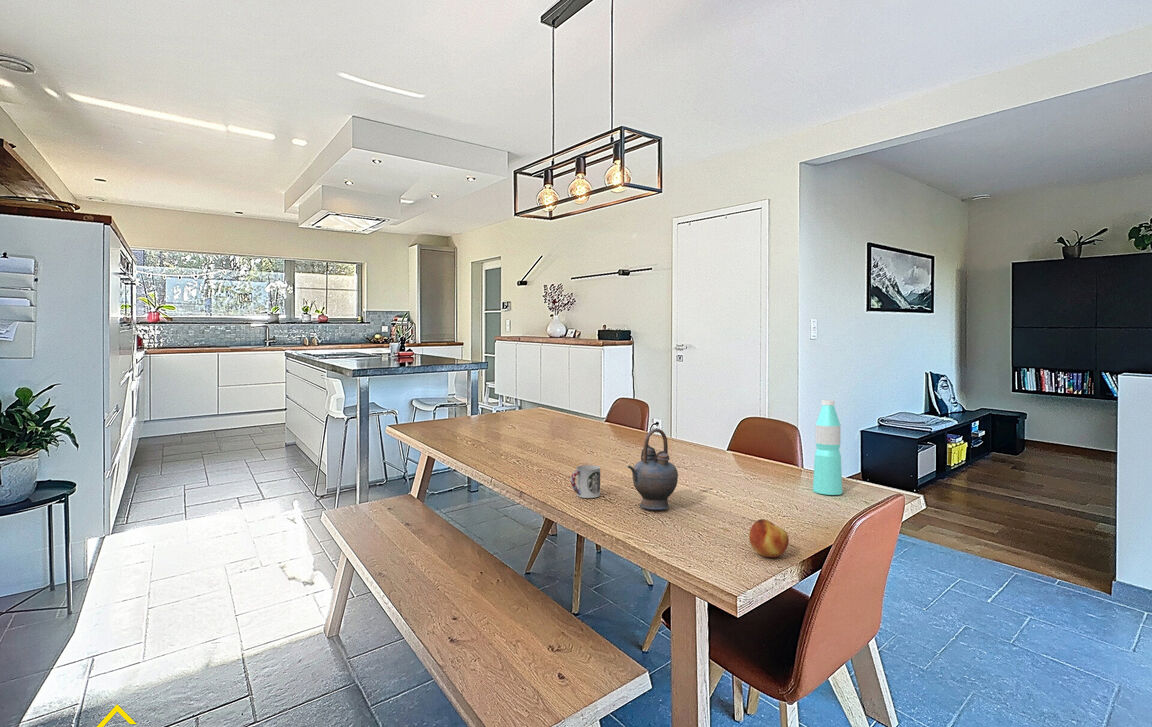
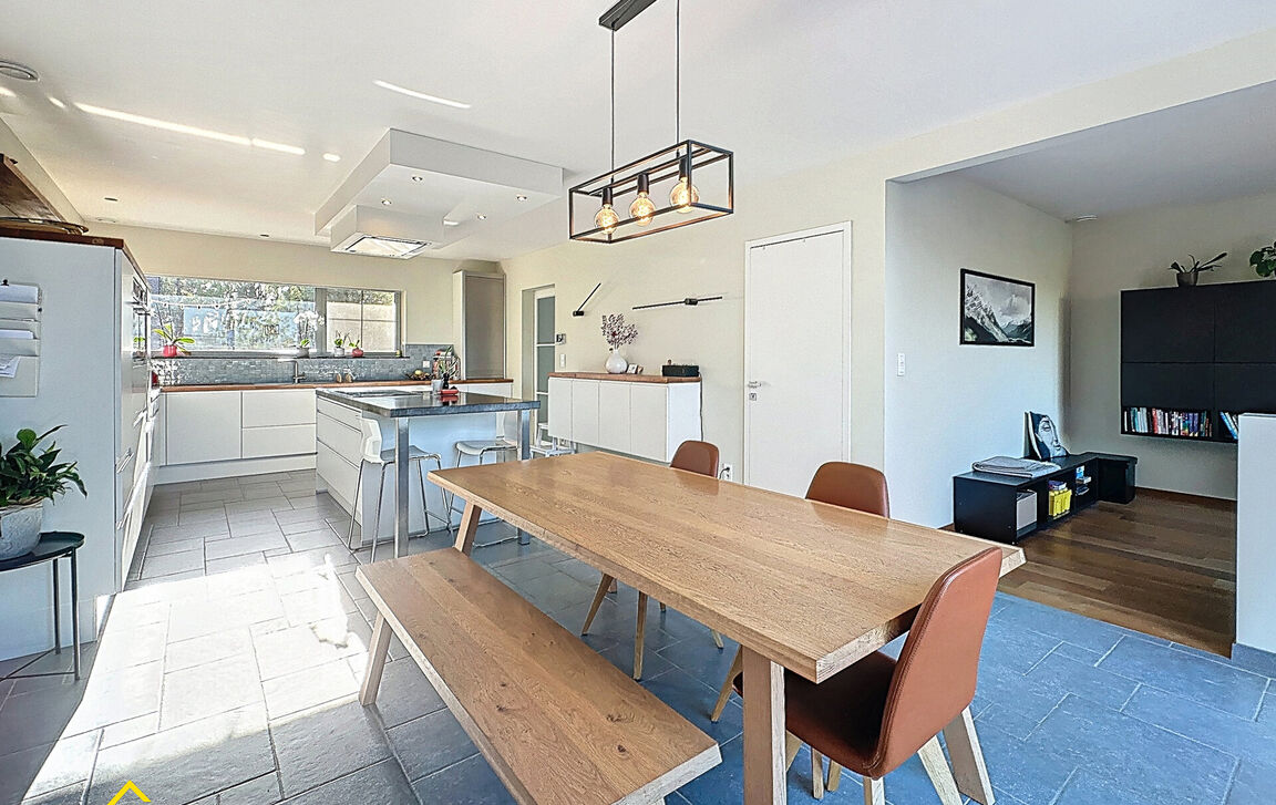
- cup [570,464,601,499]
- fruit [748,518,790,559]
- water bottle [812,399,843,496]
- teapot [627,428,679,511]
